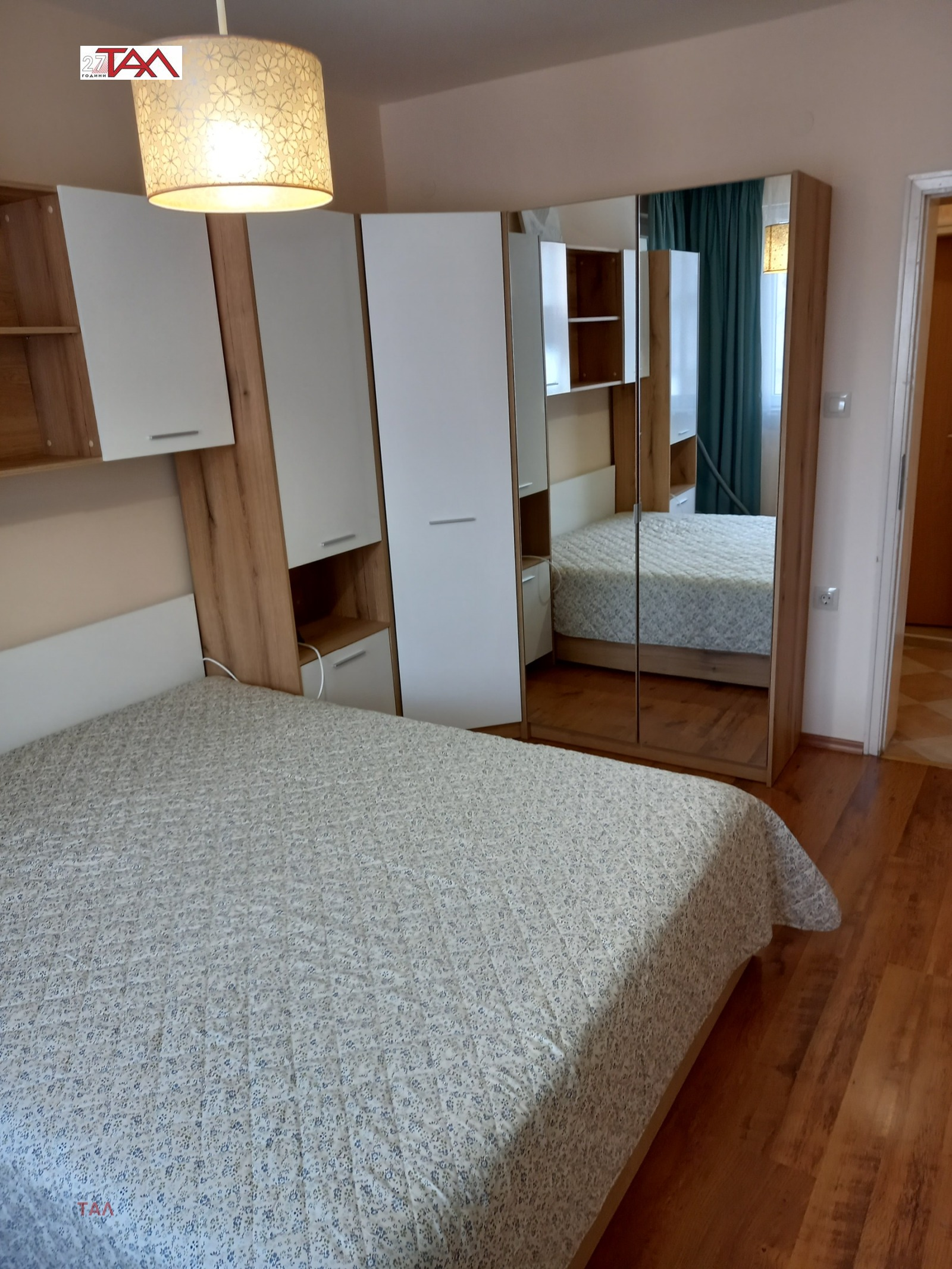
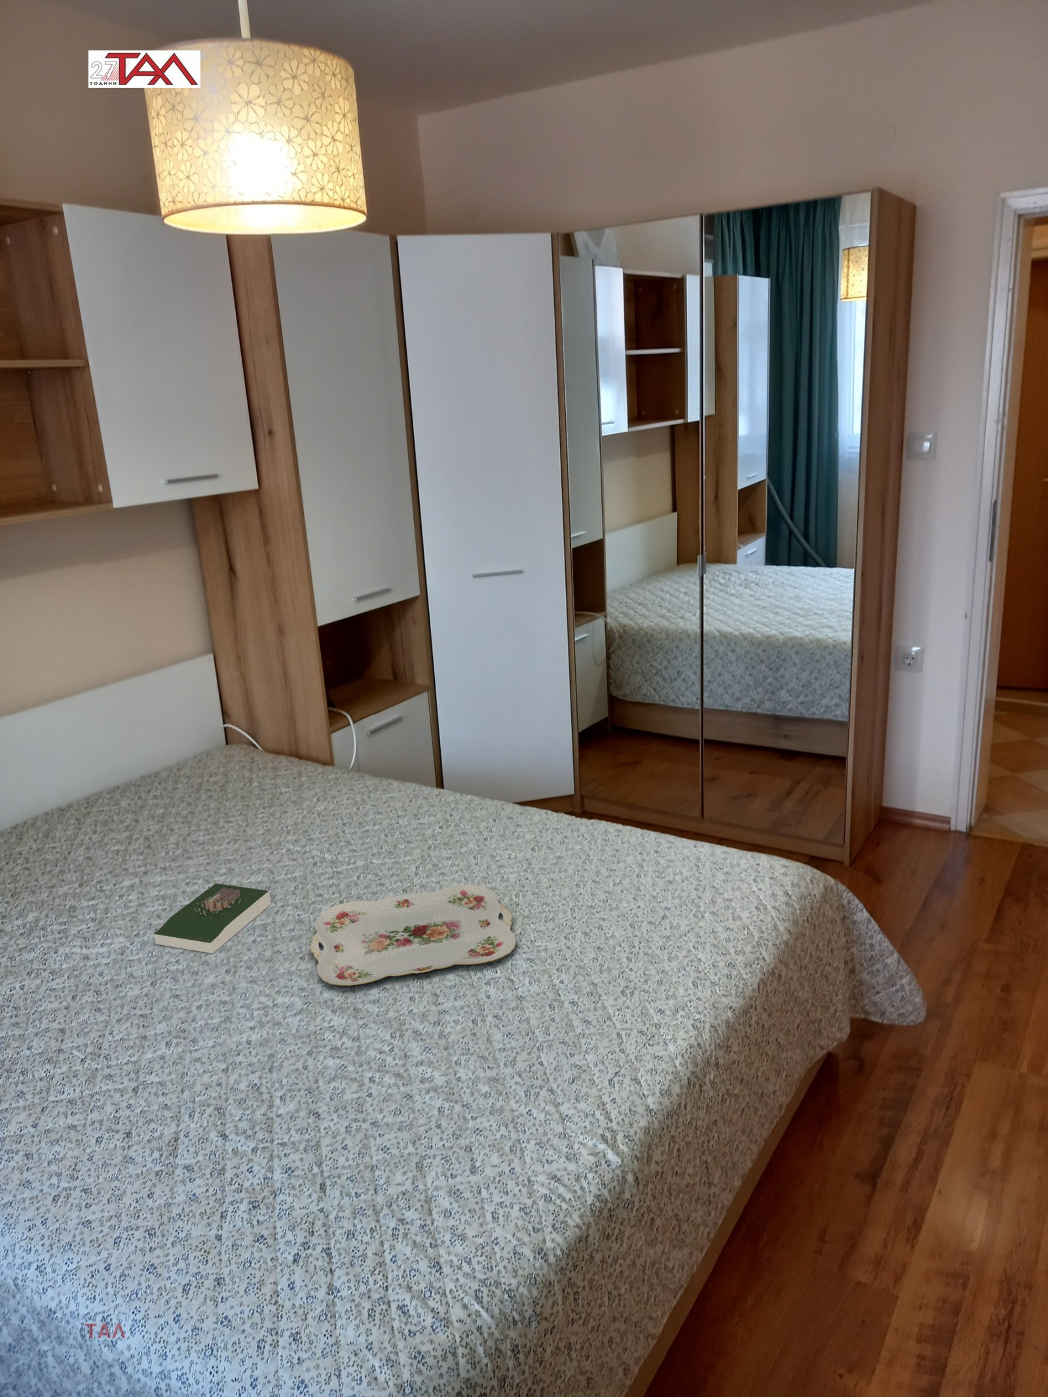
+ book [153,883,272,954]
+ serving tray [309,884,516,986]
